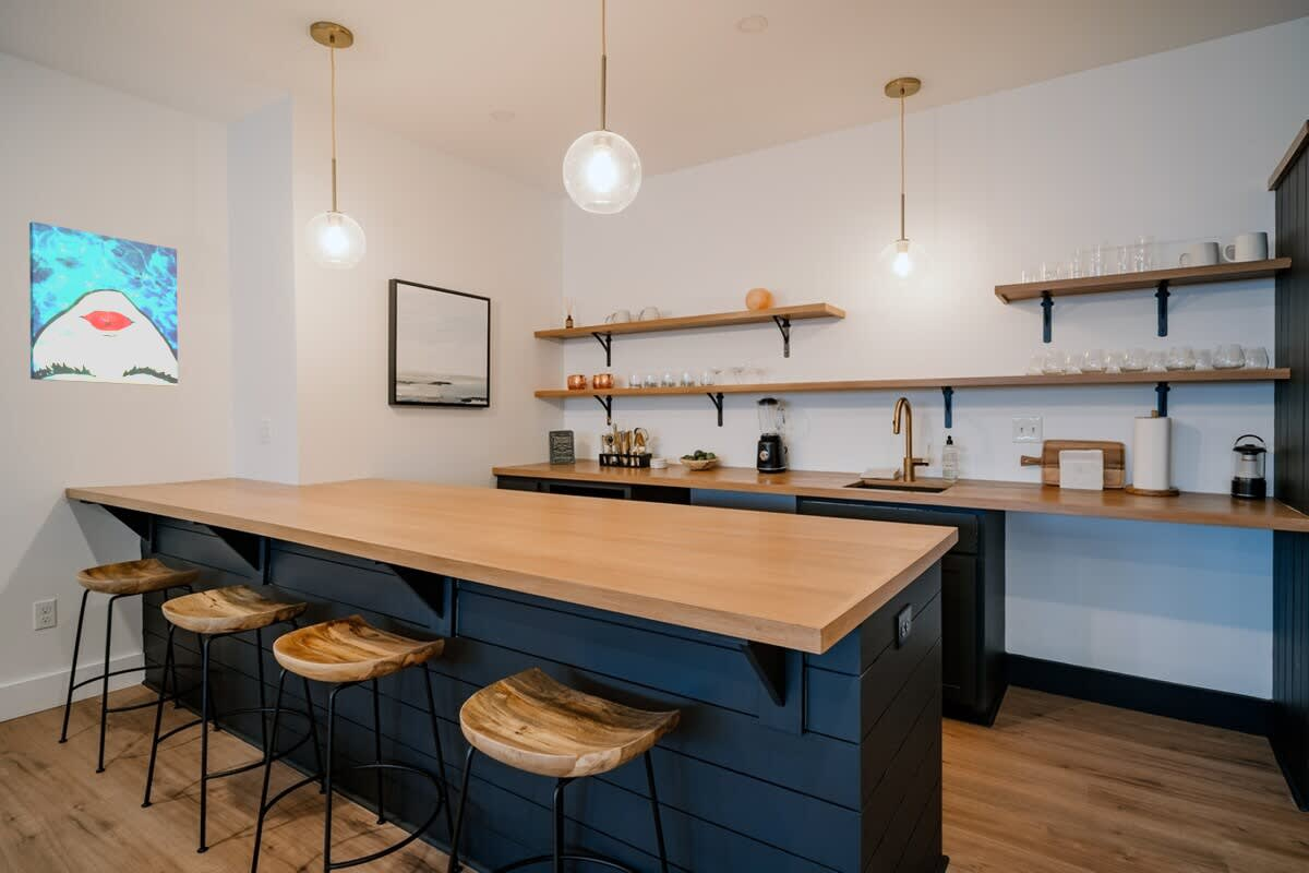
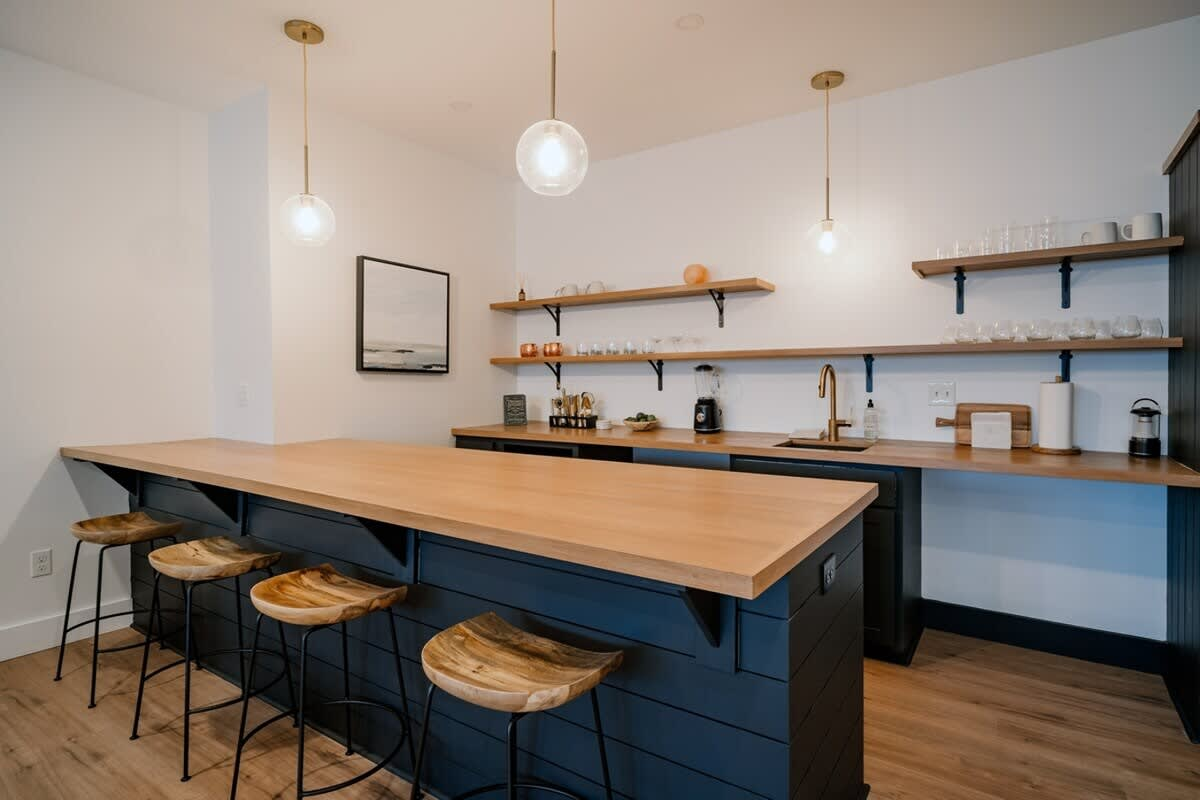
- wall art [28,220,179,387]
